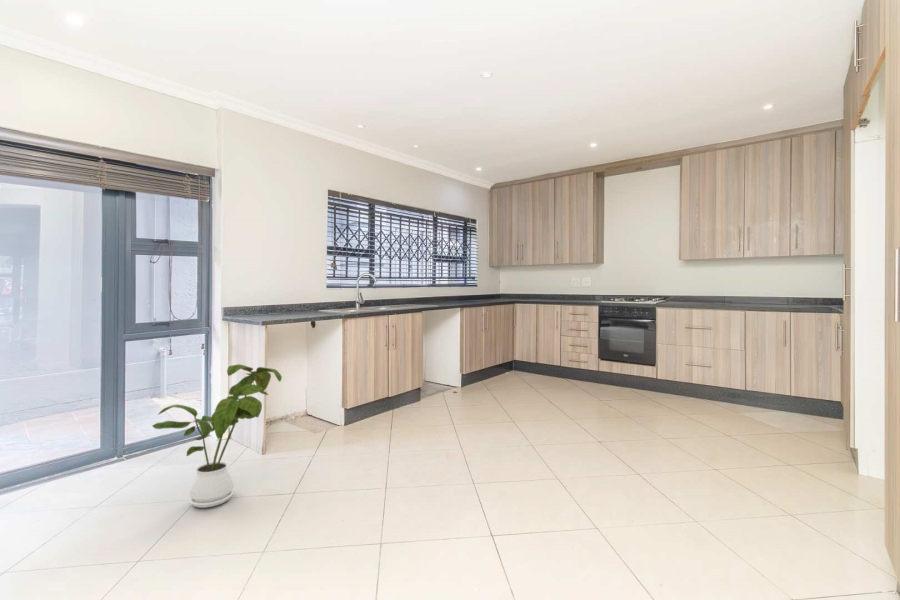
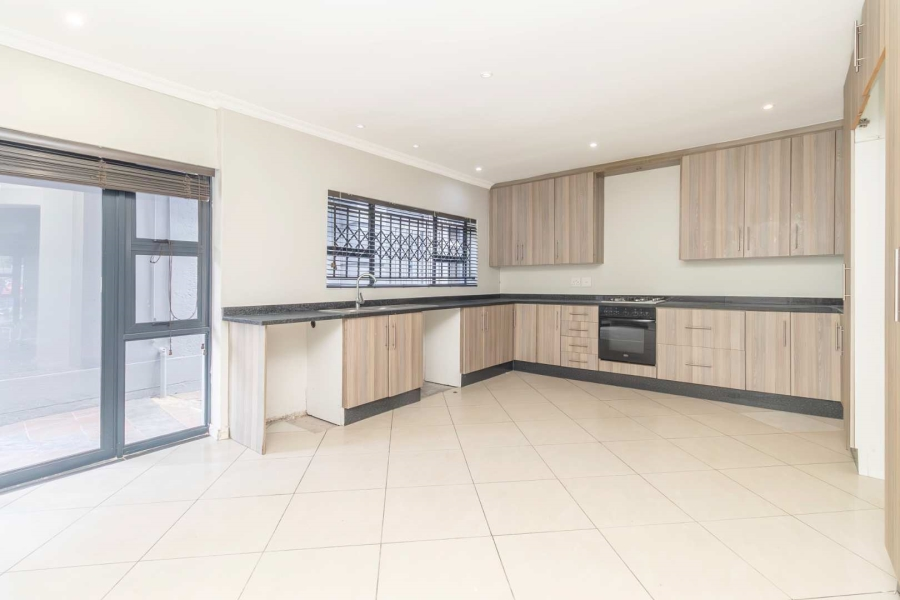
- house plant [151,363,283,509]
